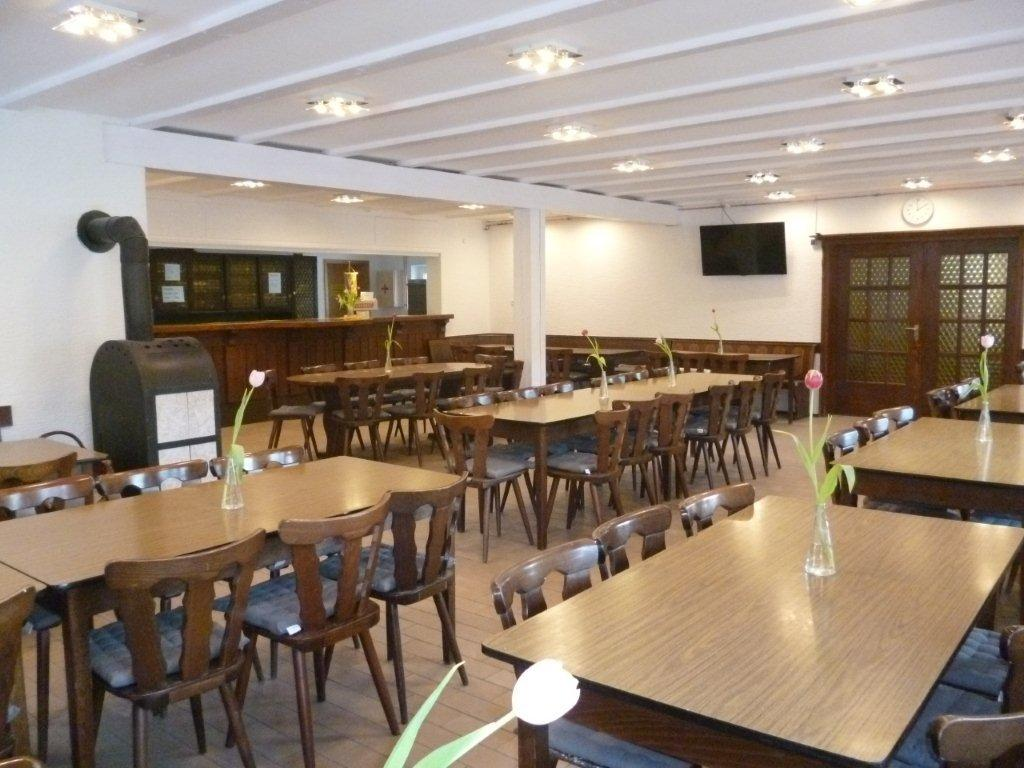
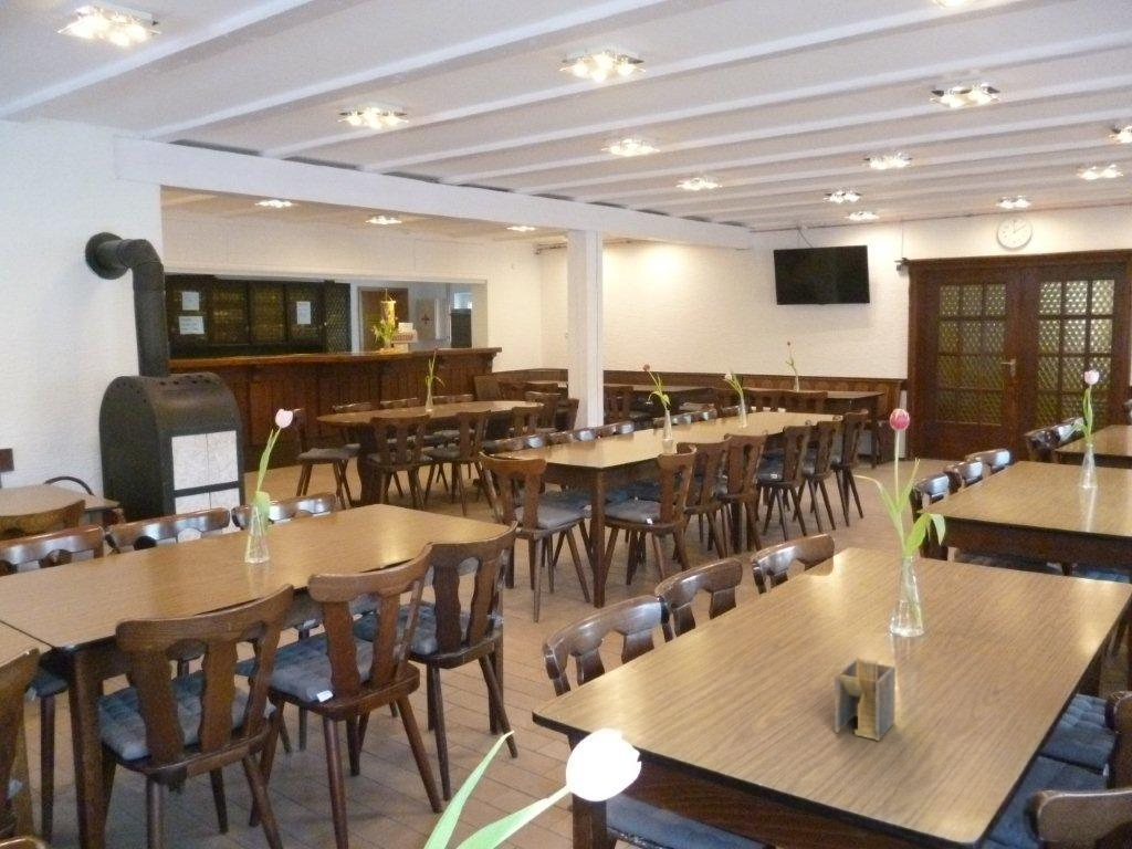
+ napkin holder [834,656,897,742]
